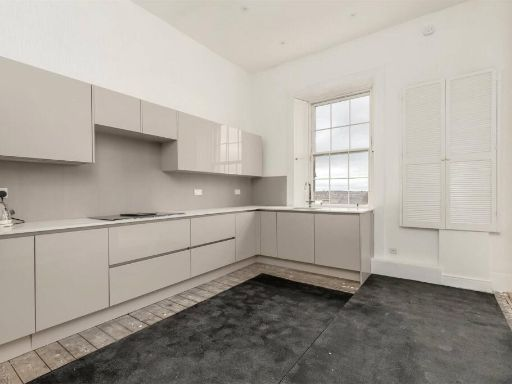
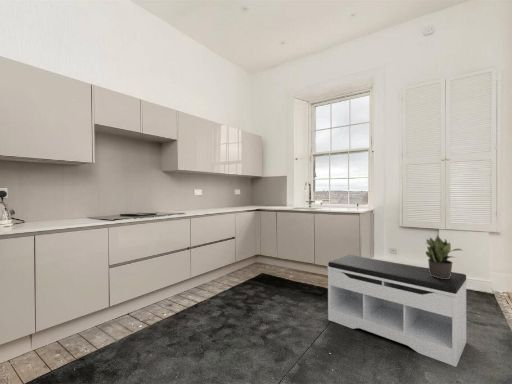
+ potted plant [425,234,464,279]
+ bench [327,254,468,368]
